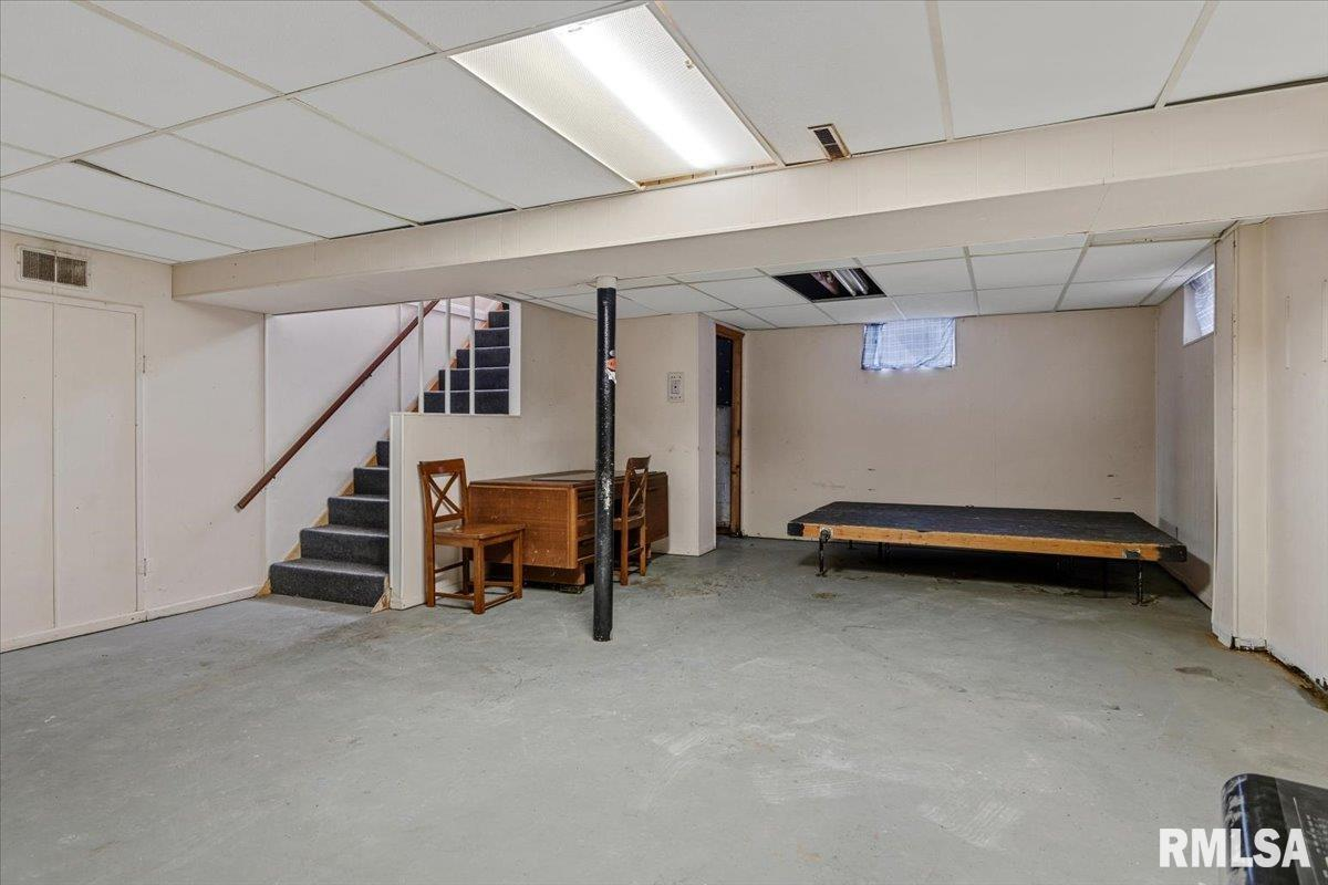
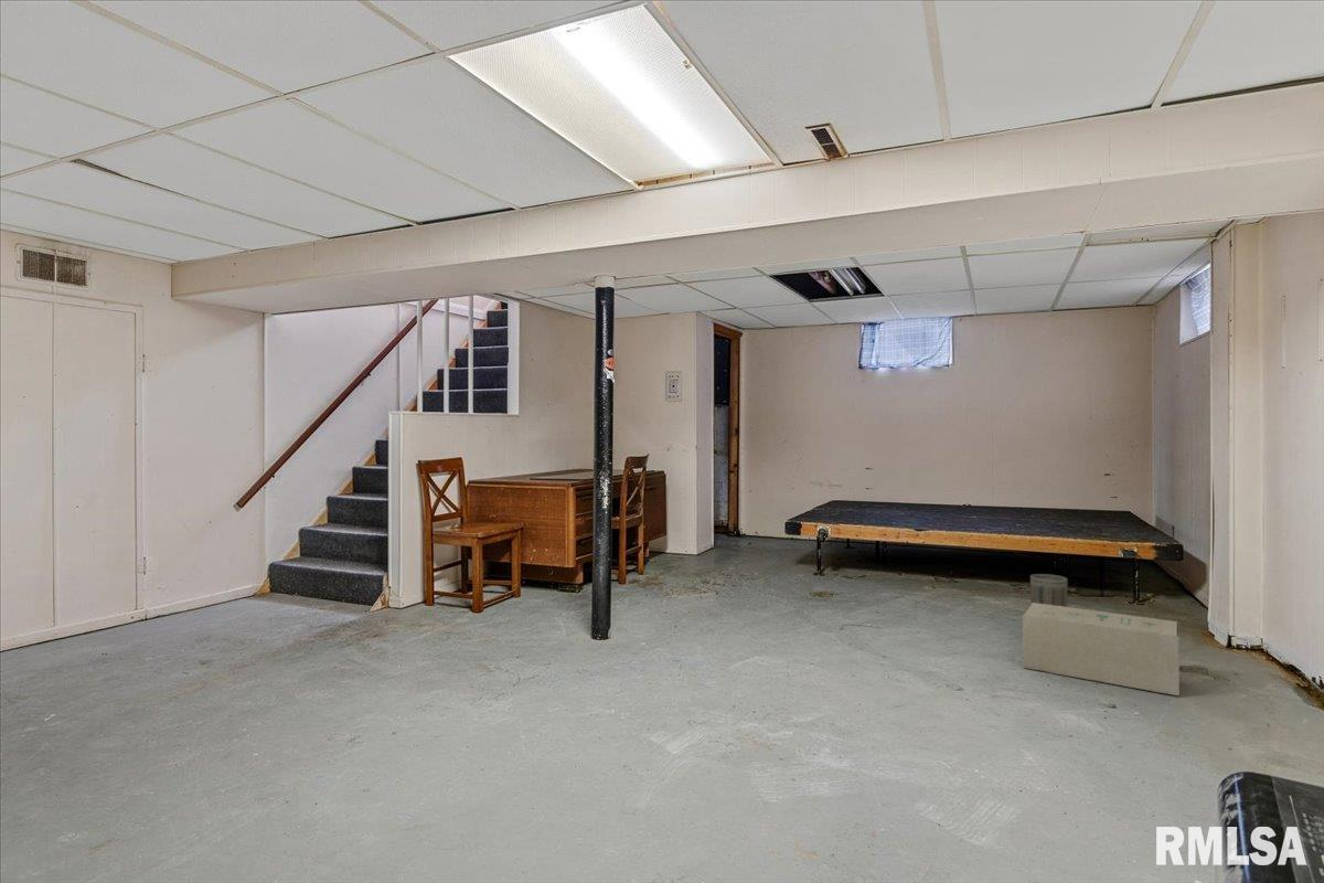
+ cardboard box [1022,603,1181,696]
+ basket [1029,573,1069,607]
